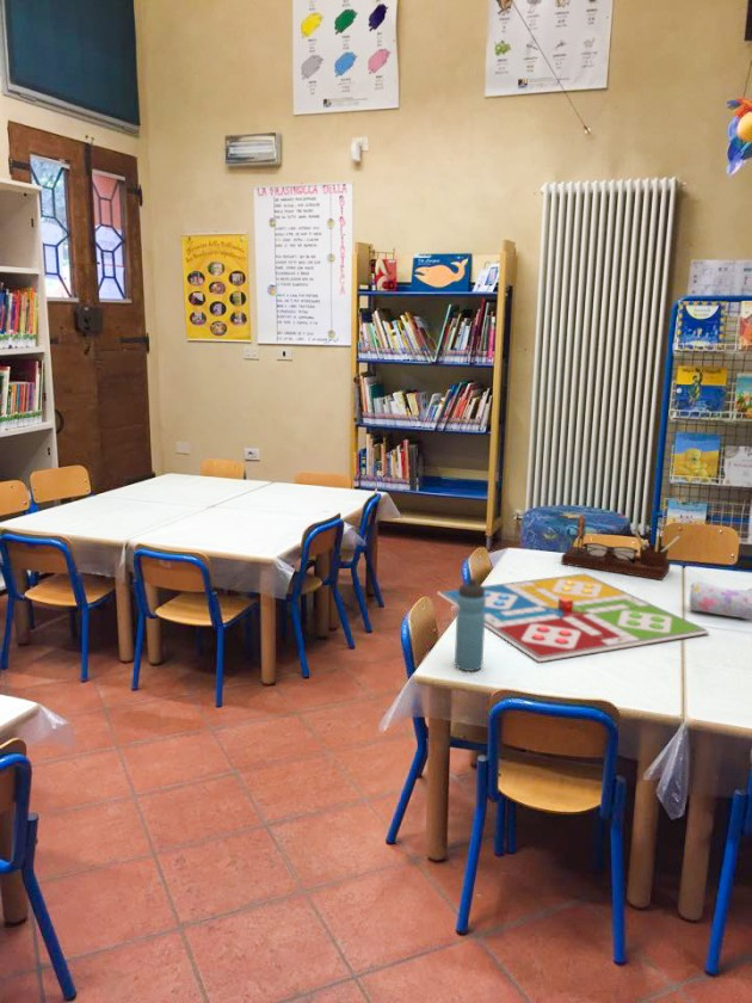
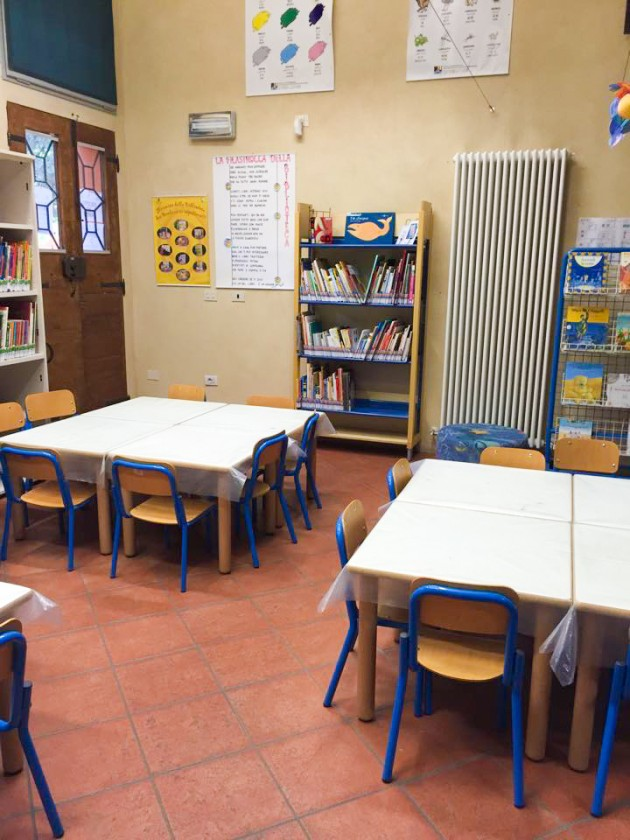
- desk organizer [560,513,680,580]
- water bottle [454,578,486,672]
- pencil case [689,580,752,621]
- gameboard [436,572,710,663]
